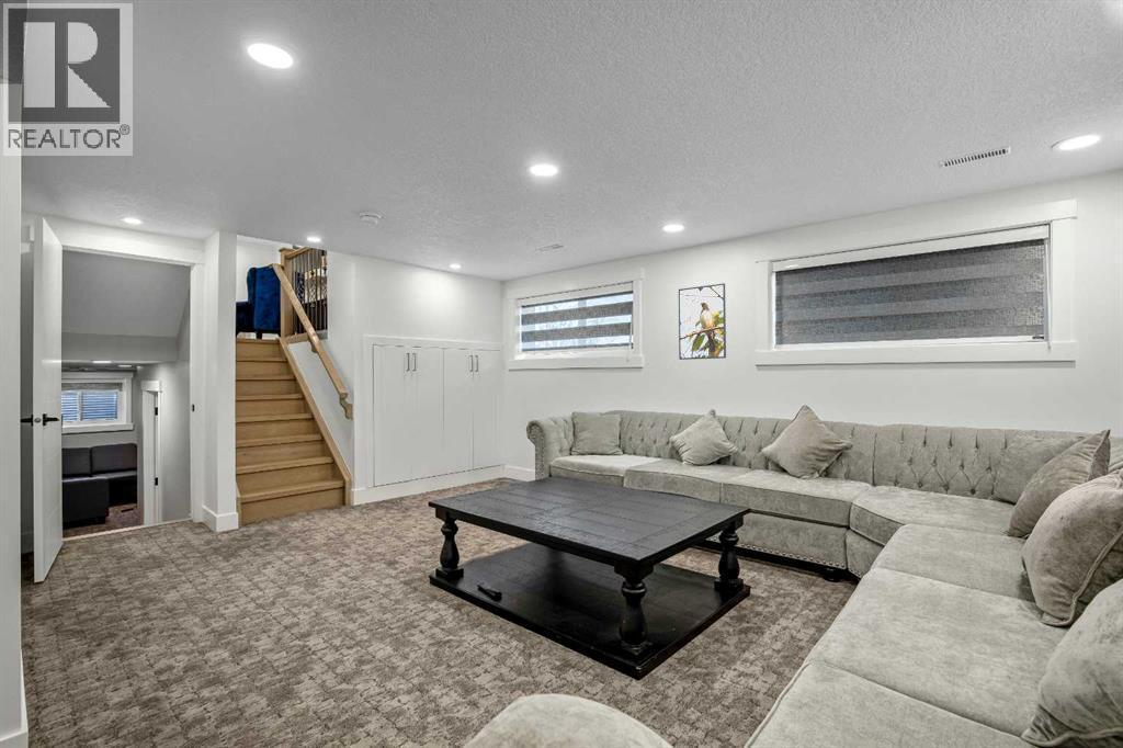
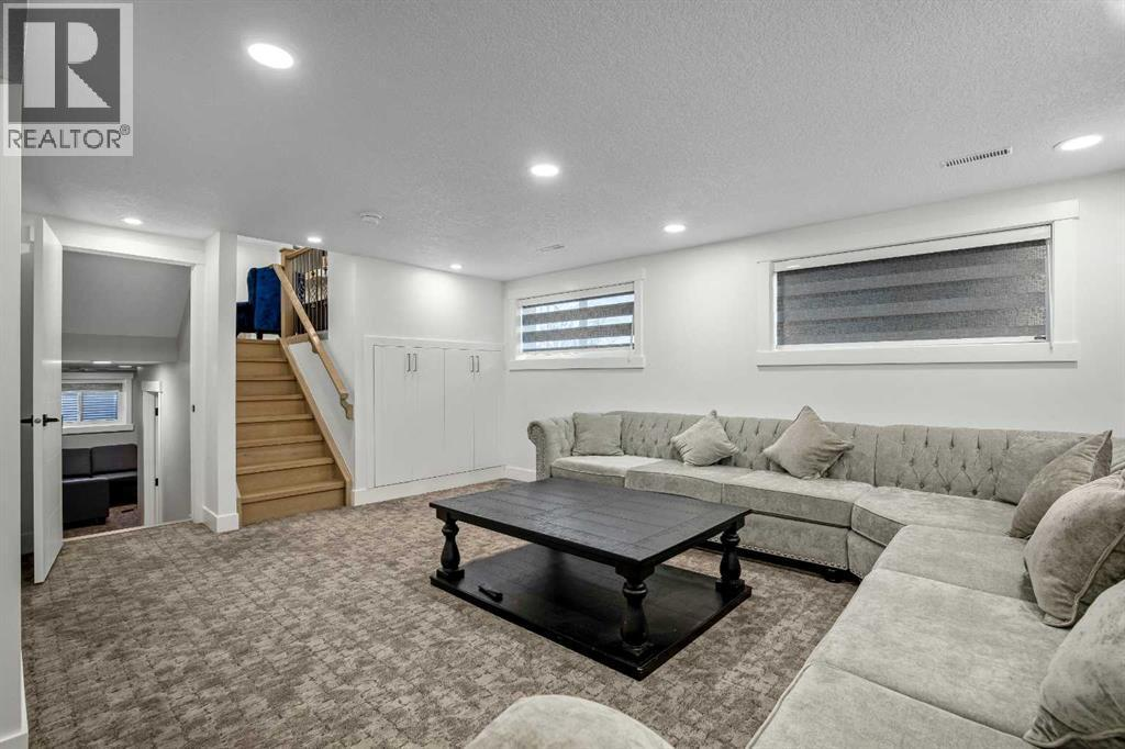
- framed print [678,282,727,361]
